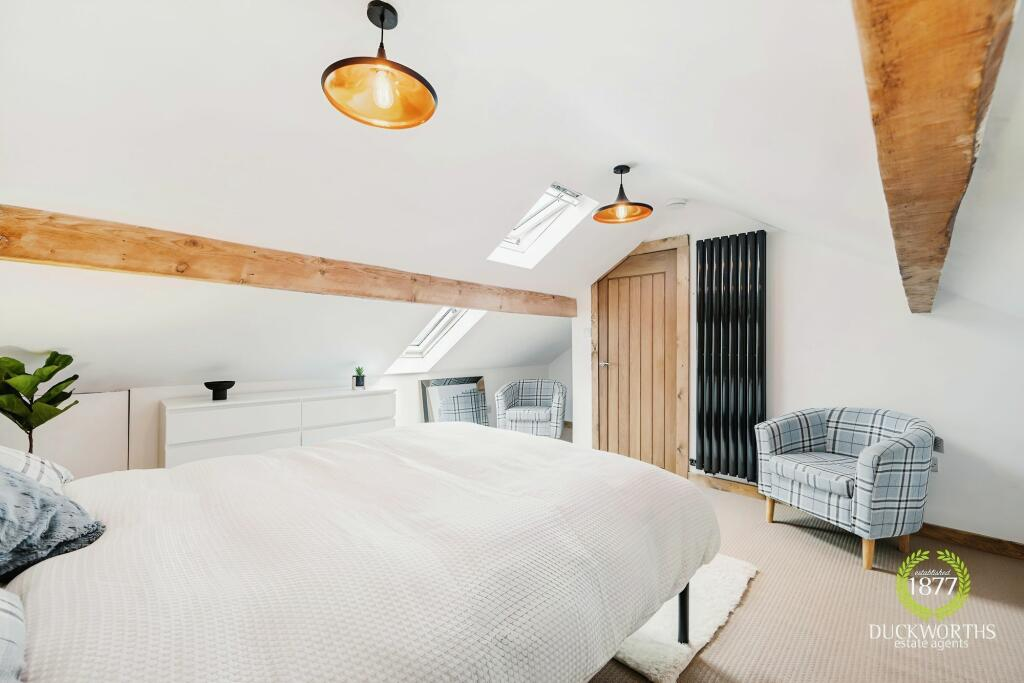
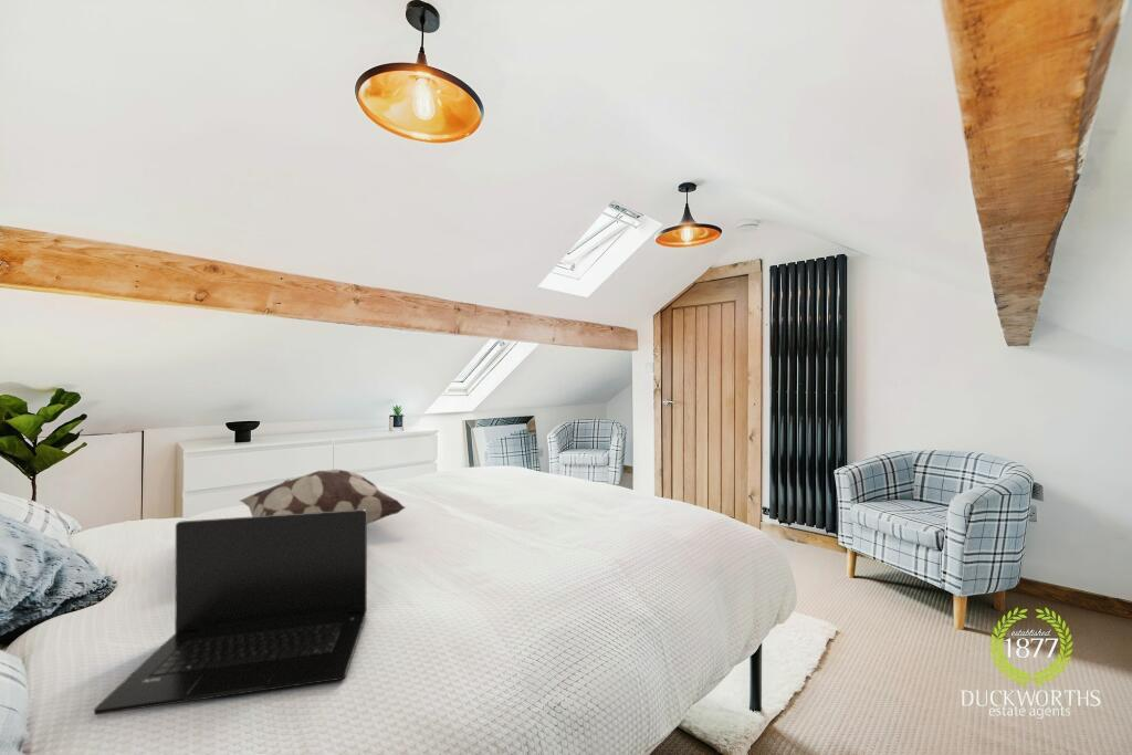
+ decorative pillow [239,469,407,525]
+ laptop [93,510,368,716]
